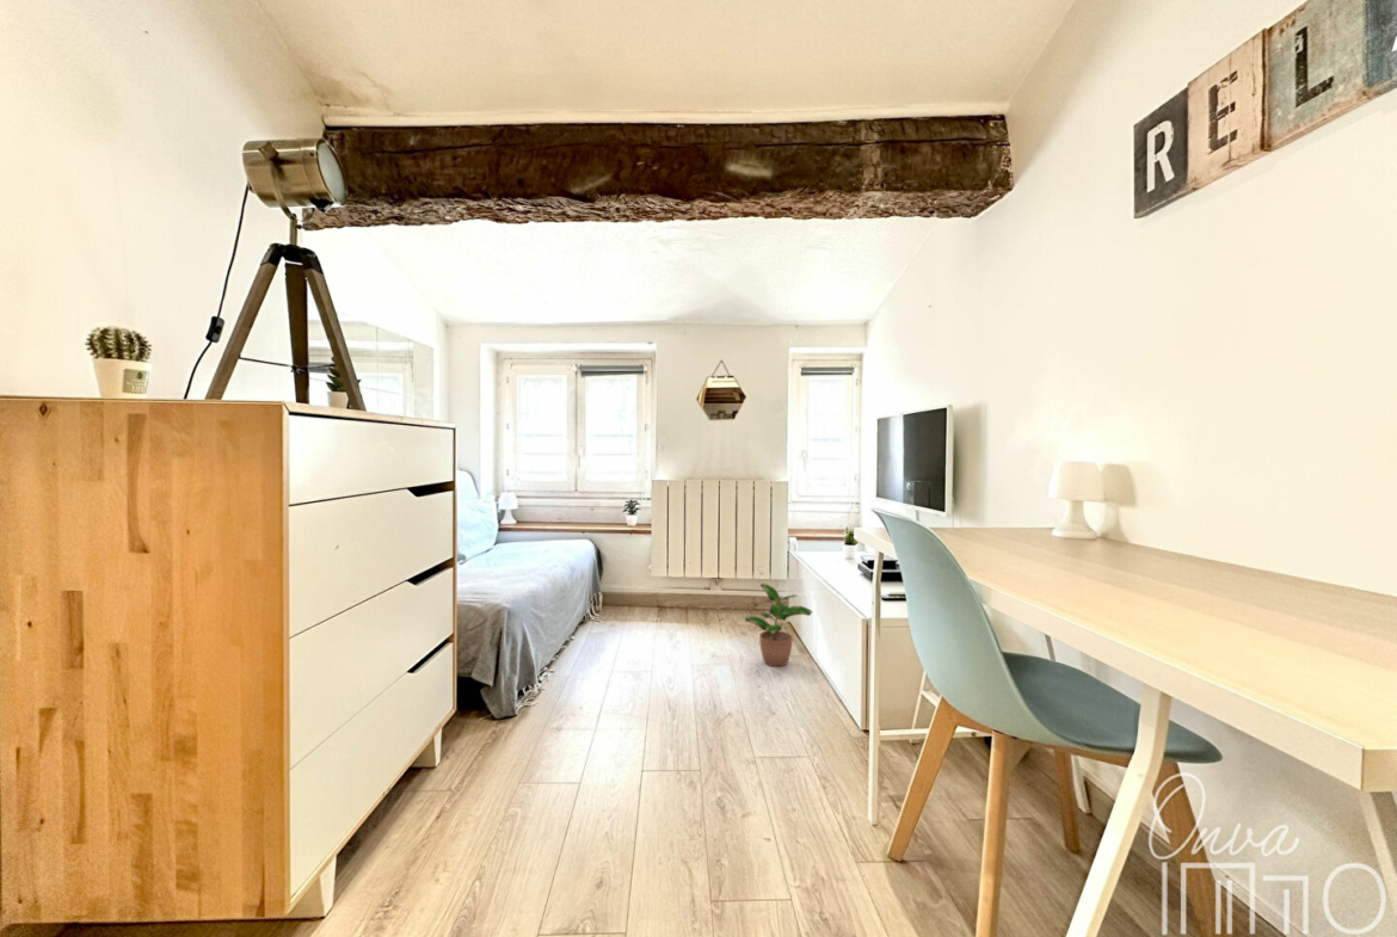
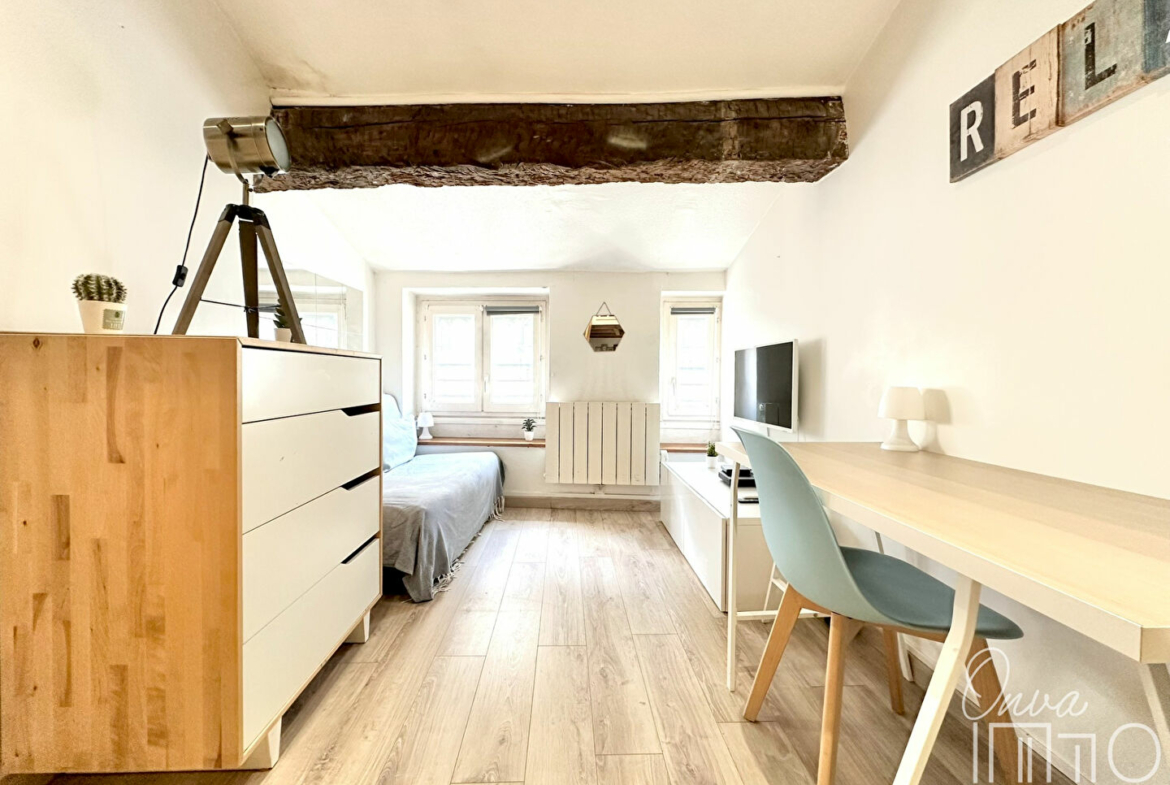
- potted plant [744,582,813,667]
